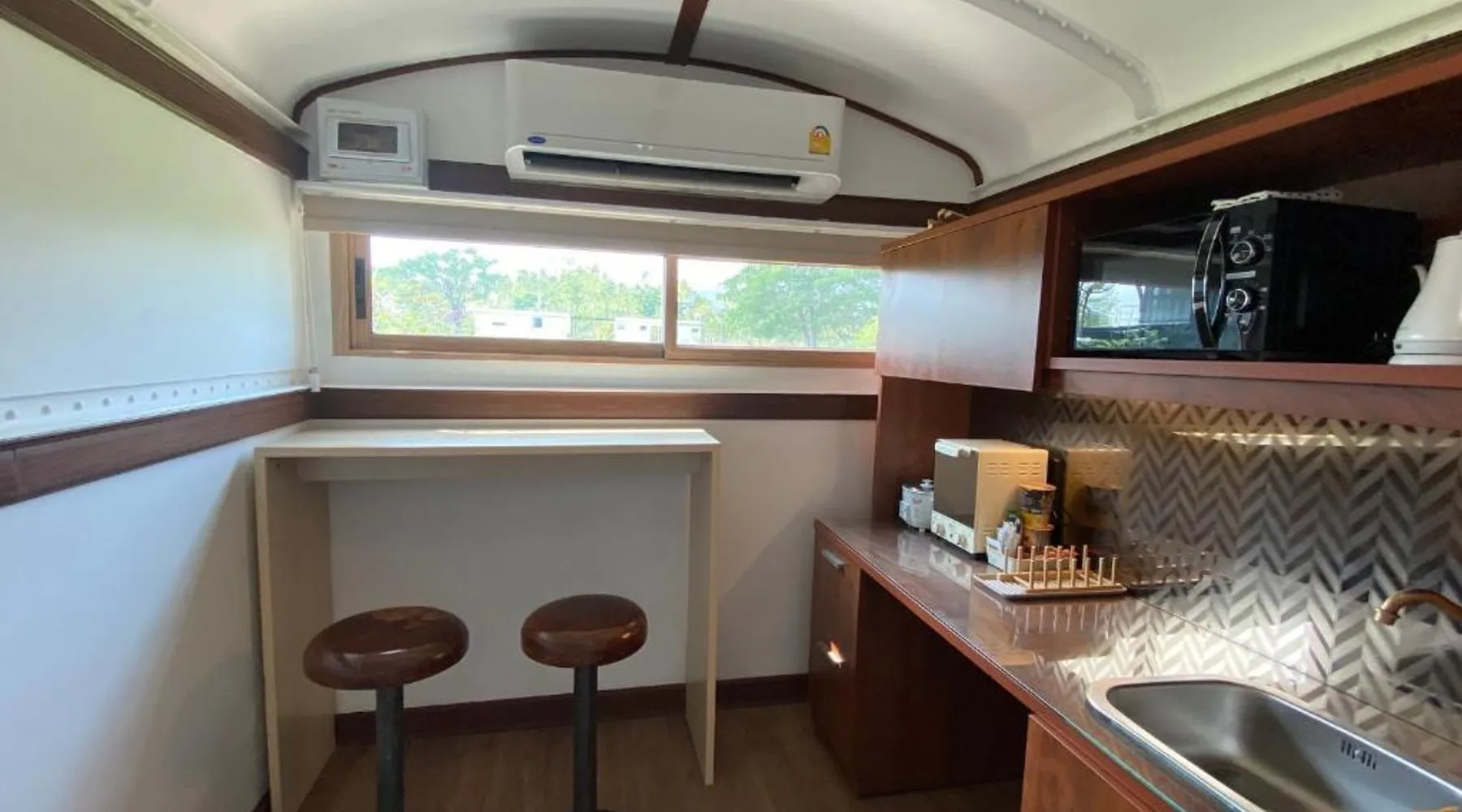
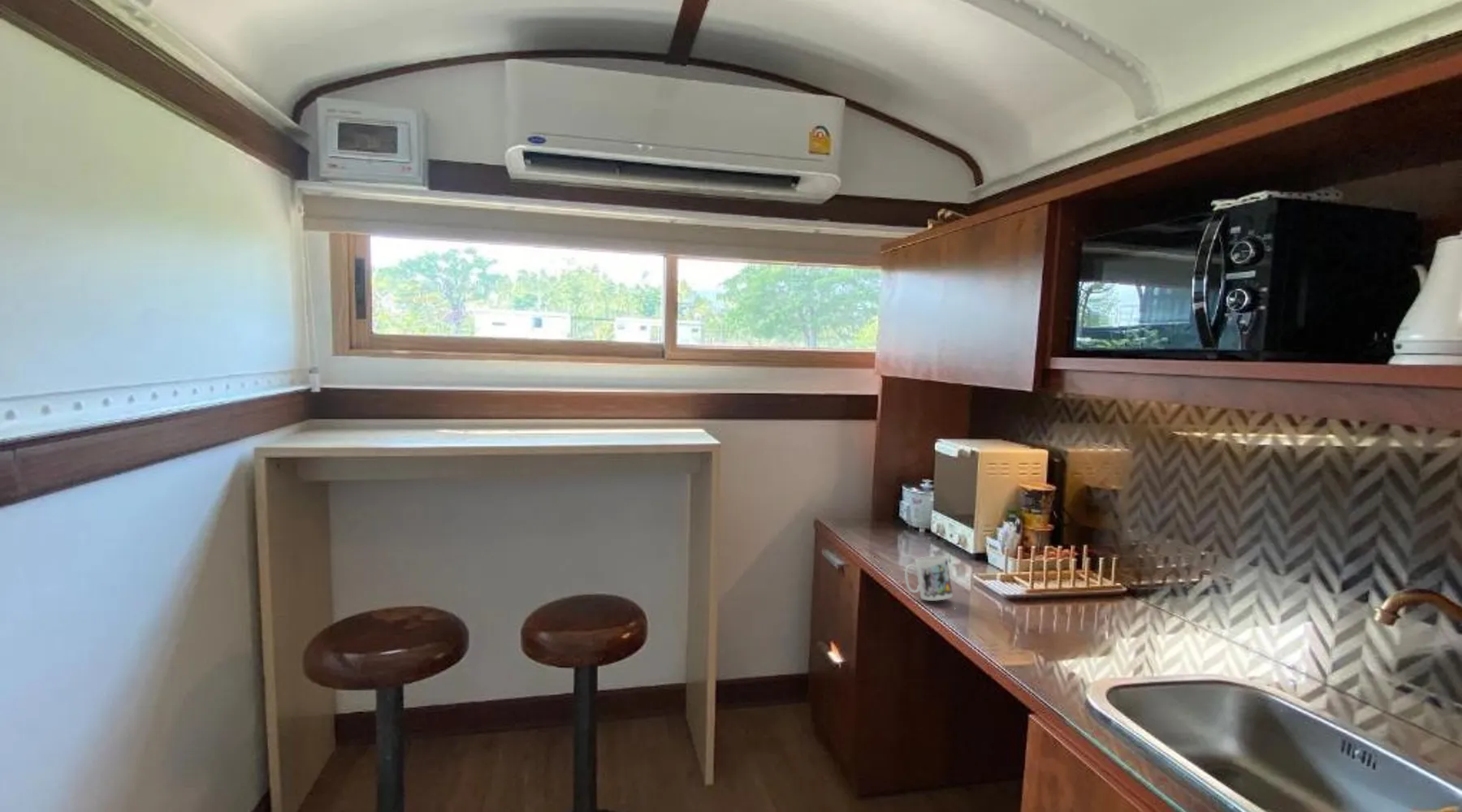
+ mug [904,555,954,602]
